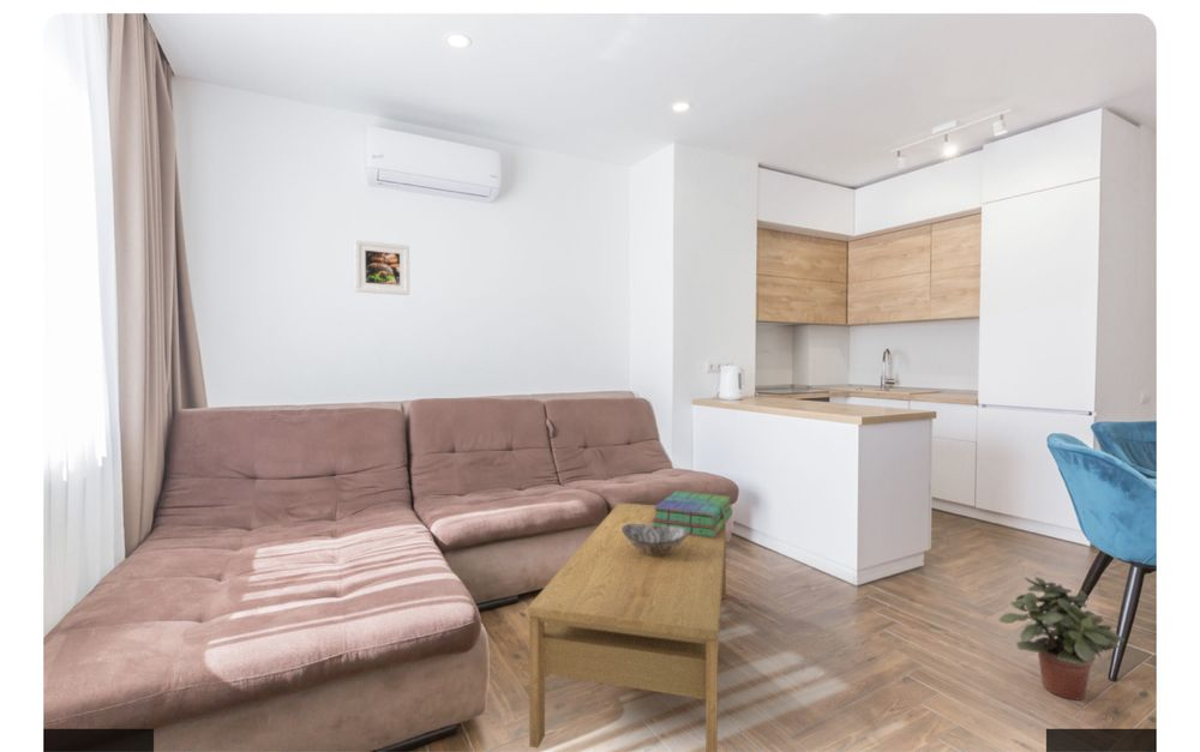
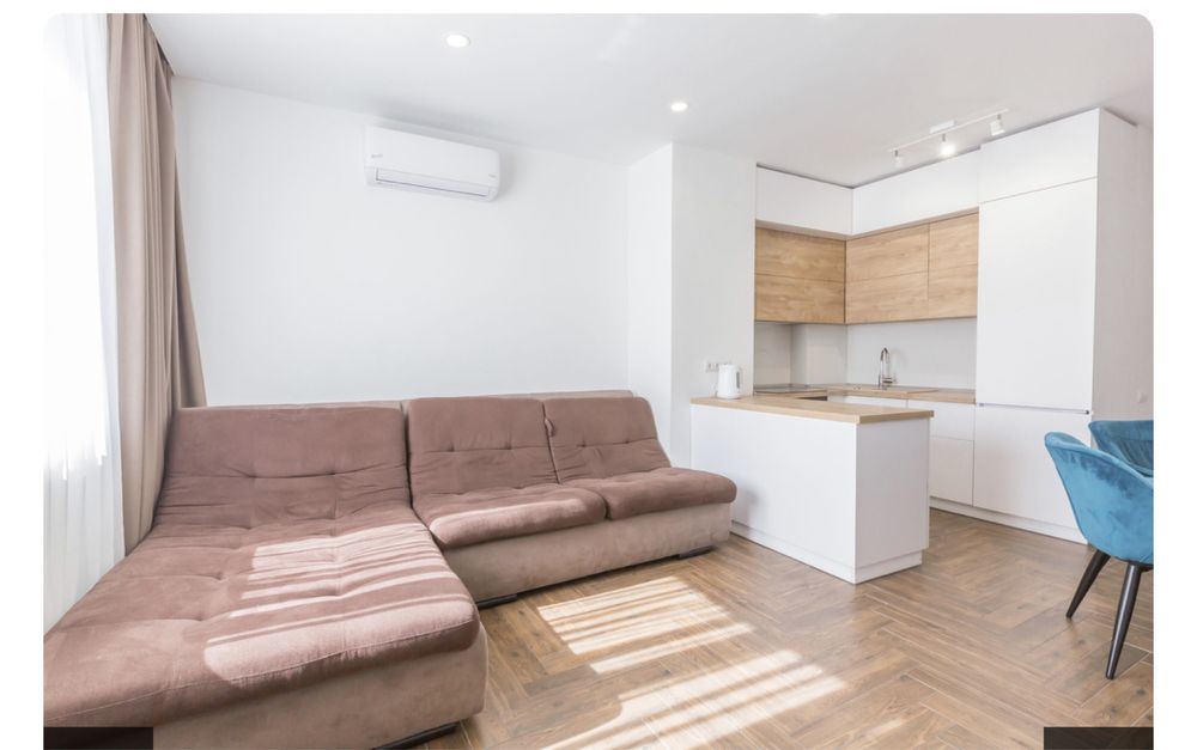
- stack of books [652,489,733,537]
- decorative bowl [622,524,689,555]
- coffee table [527,501,727,752]
- potted plant [998,576,1126,700]
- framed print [354,239,410,296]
